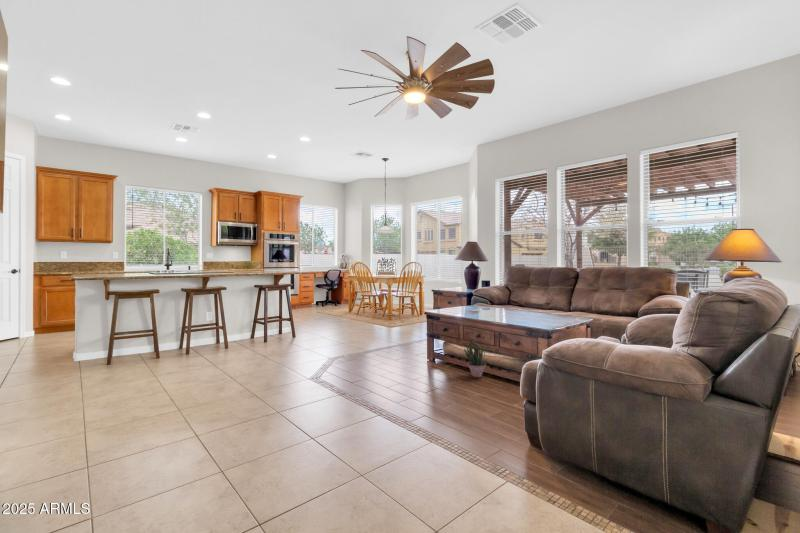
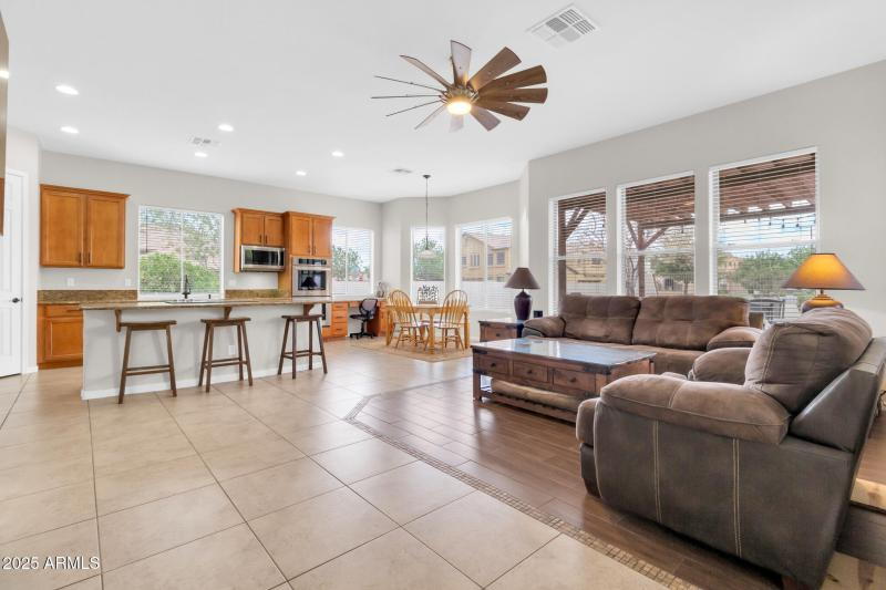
- potted plant [463,338,487,379]
